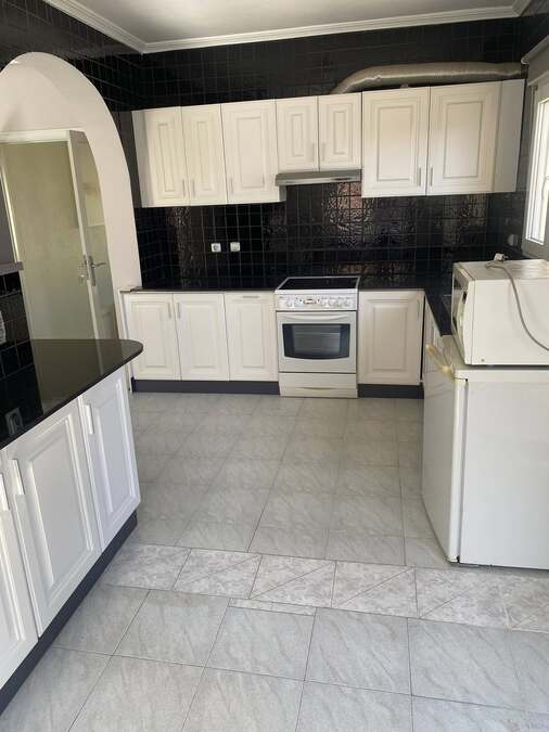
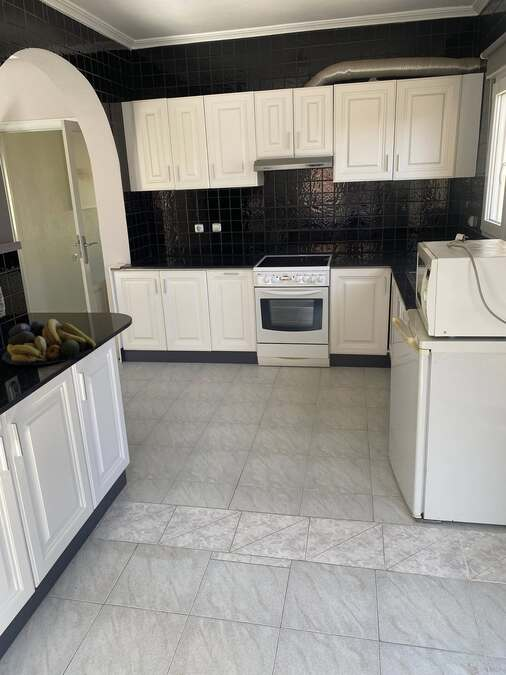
+ fruit bowl [1,318,97,367]
